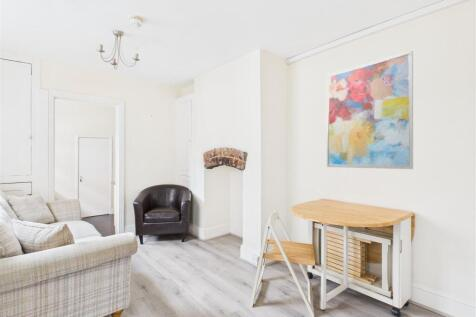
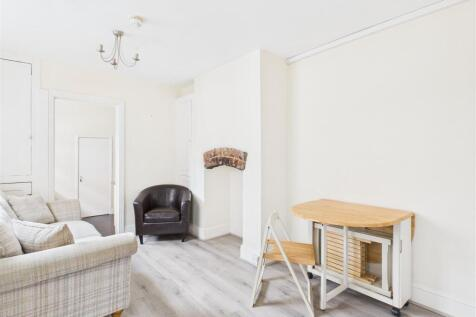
- wall art [326,50,414,170]
